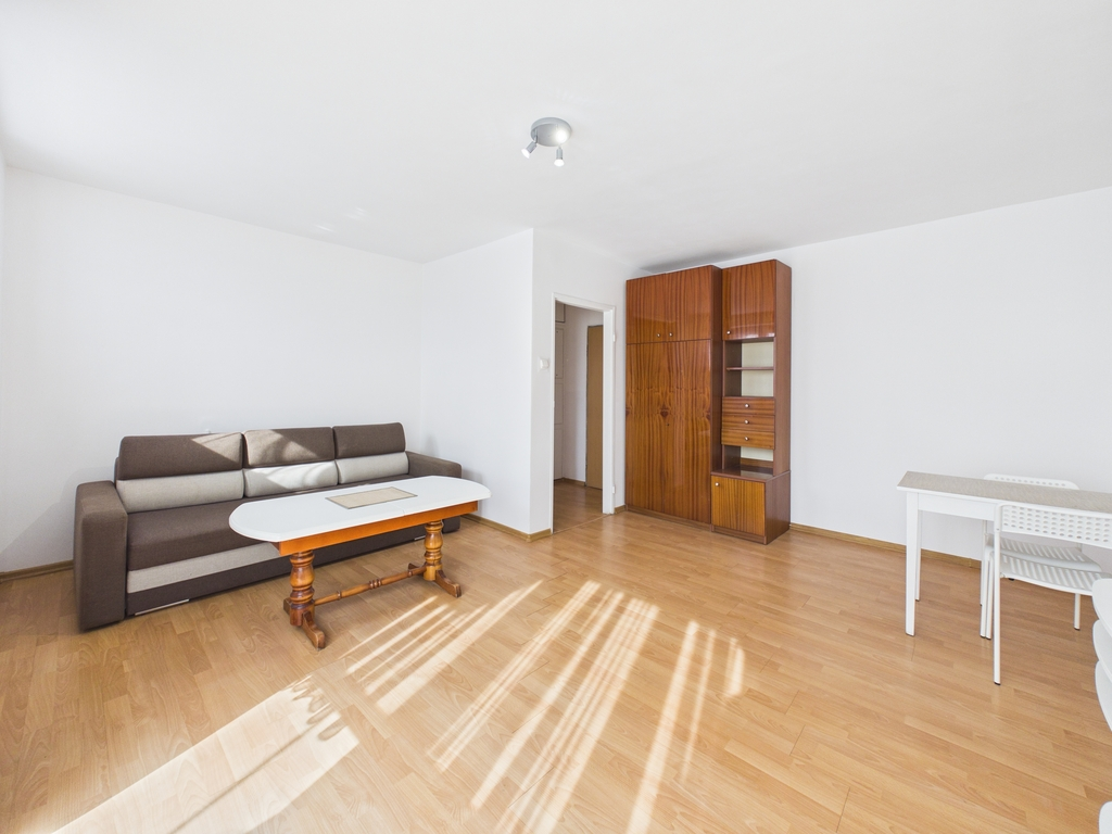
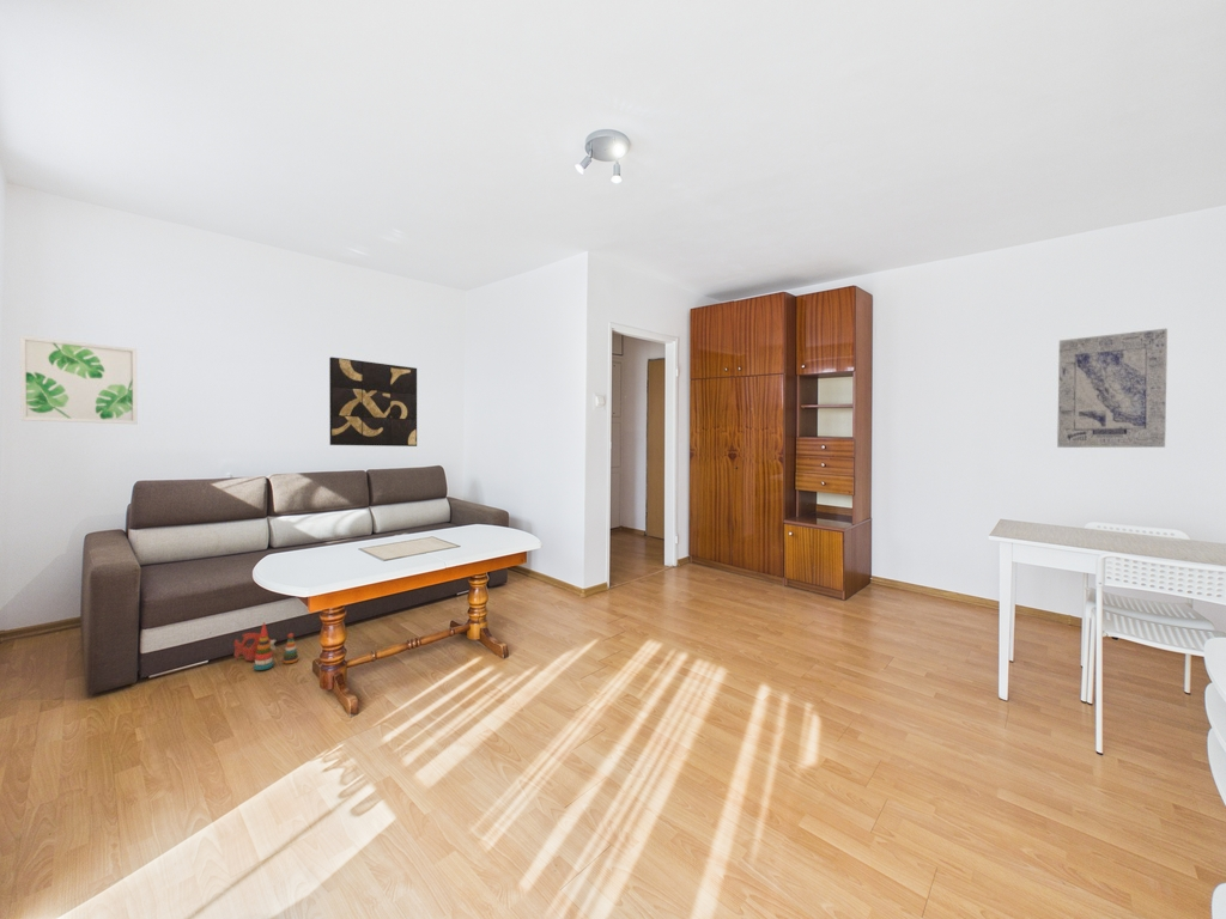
+ wall art [328,357,418,448]
+ wall art [19,335,138,425]
+ stacking toy [233,621,299,671]
+ wall art [1056,327,1169,449]
